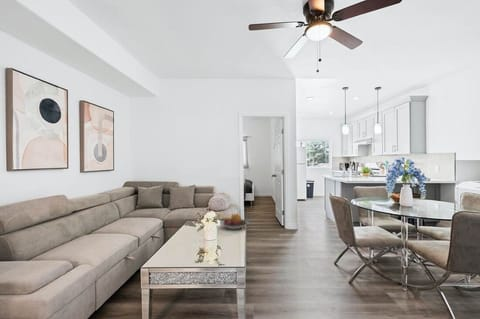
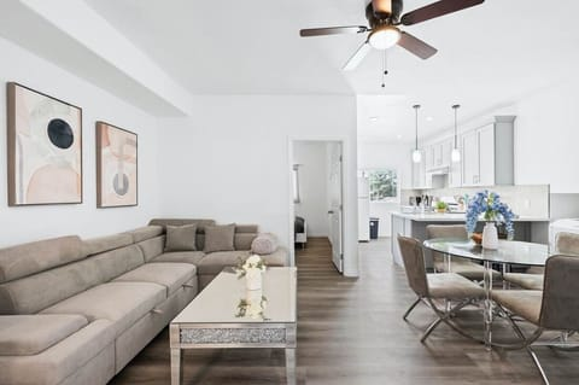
- fruit bowl [220,212,250,230]
